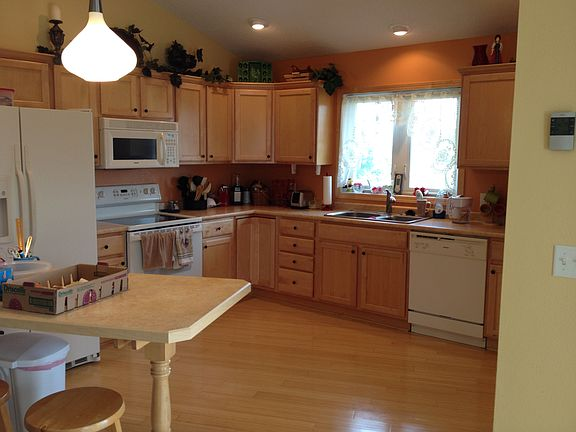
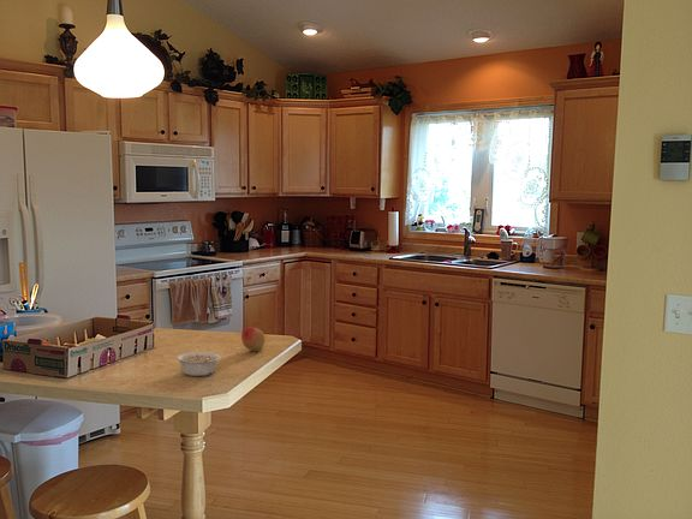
+ legume [175,351,222,377]
+ fruit [240,326,267,352]
